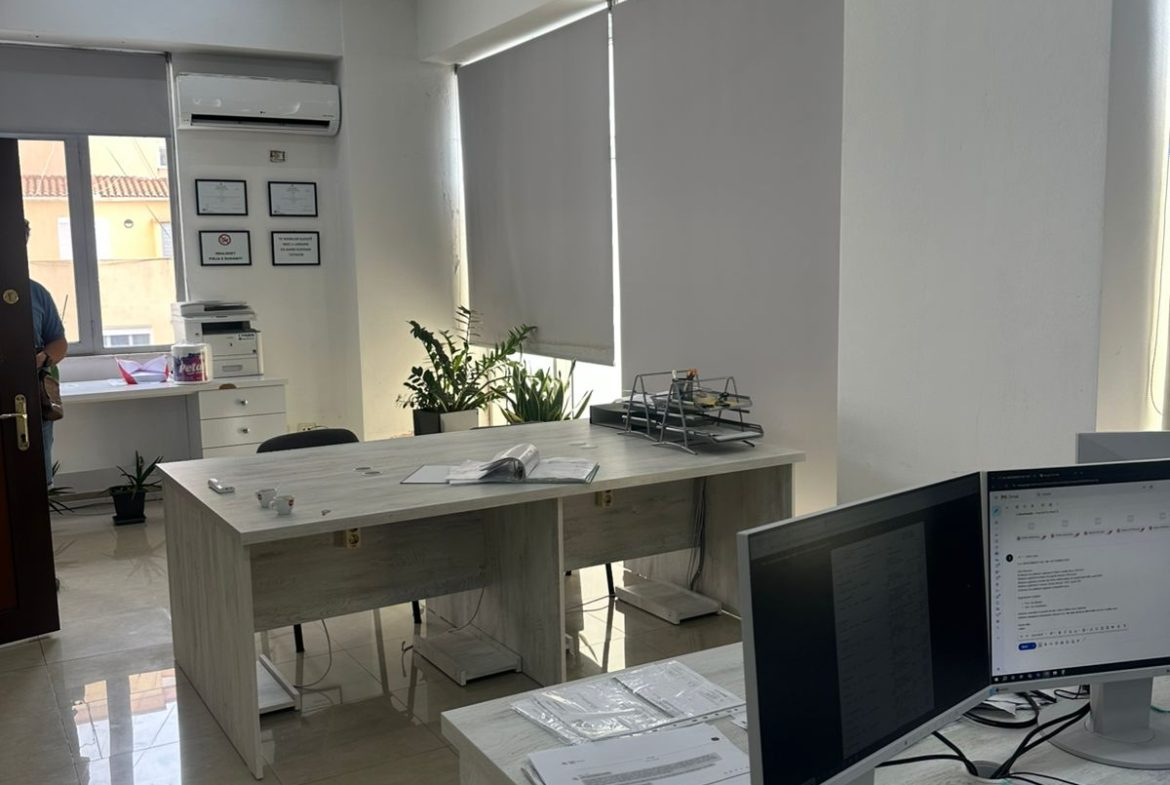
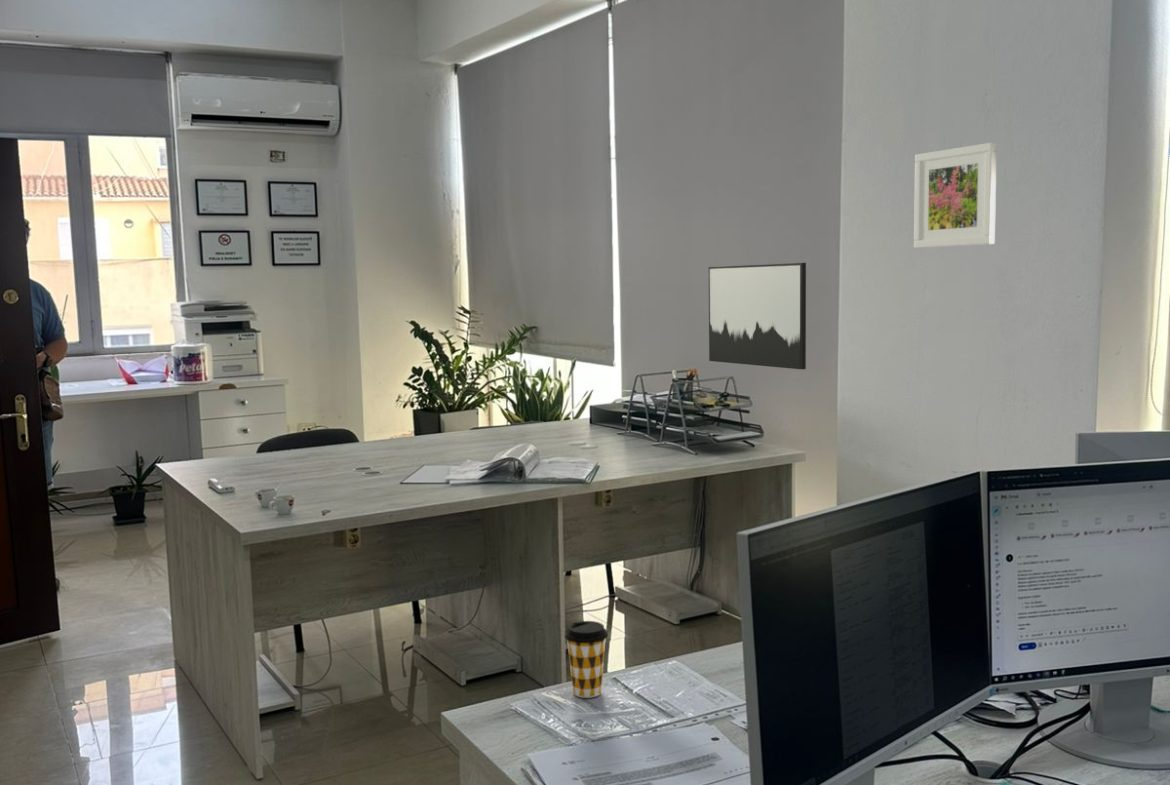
+ wall art [708,262,807,370]
+ coffee cup [563,620,609,699]
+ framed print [913,142,998,249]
